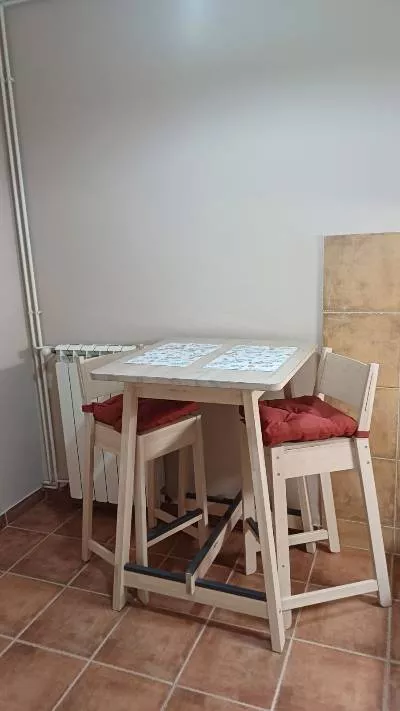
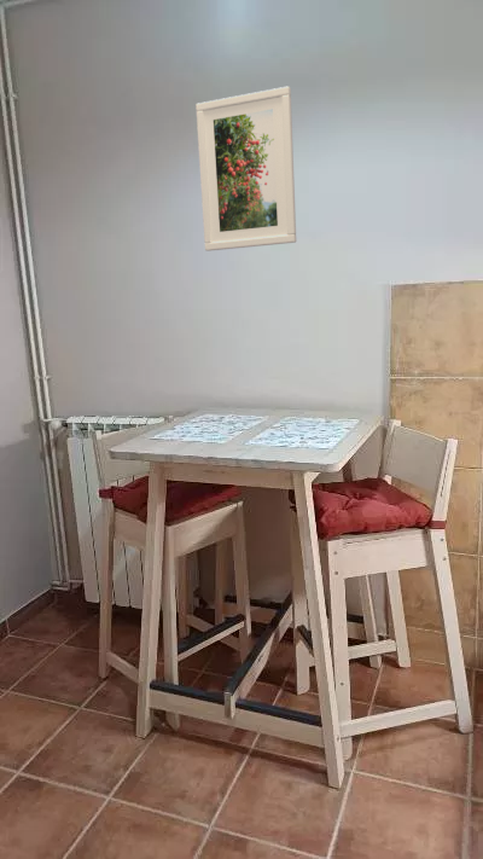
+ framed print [194,85,297,253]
